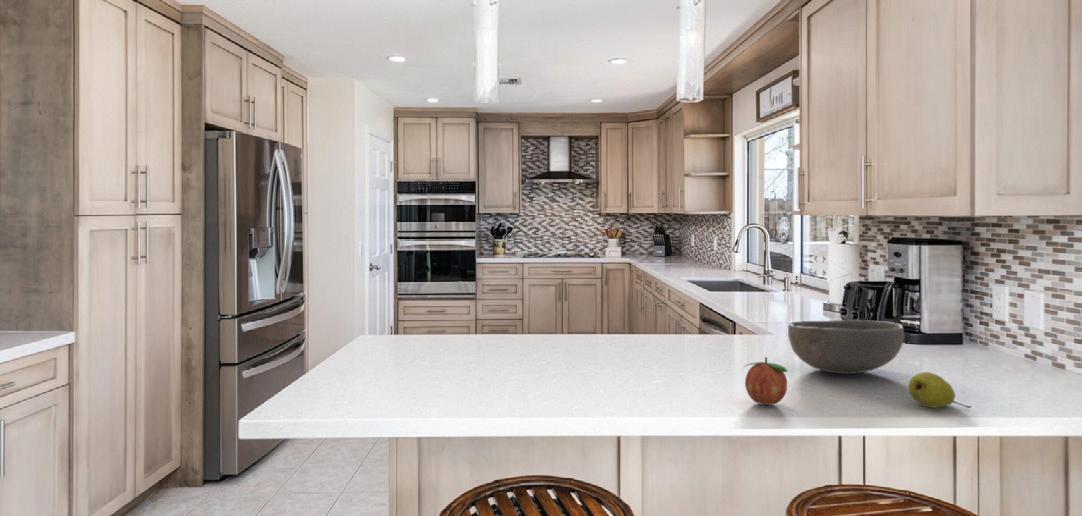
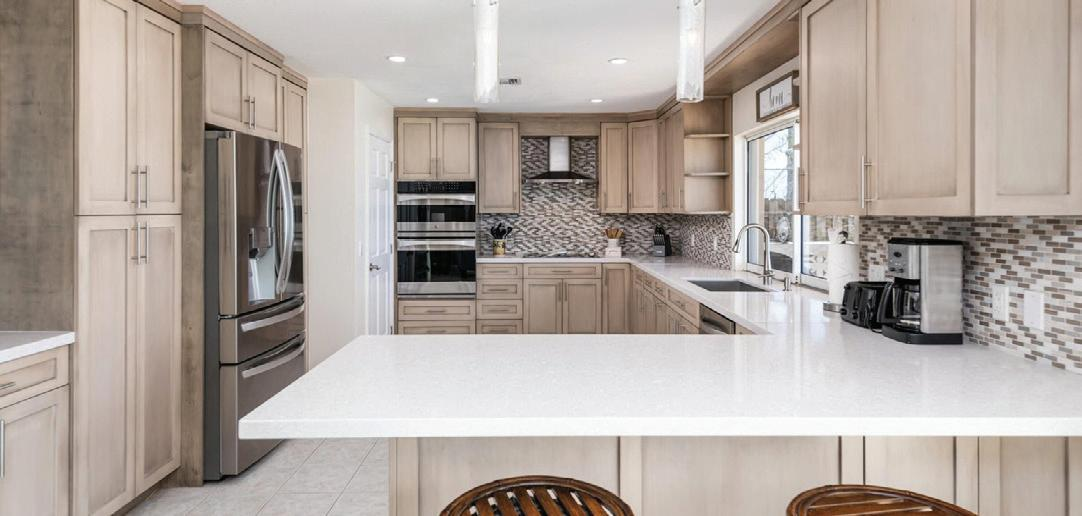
- bowl [787,319,905,375]
- fruit [907,371,972,409]
- fruit [743,356,789,406]
